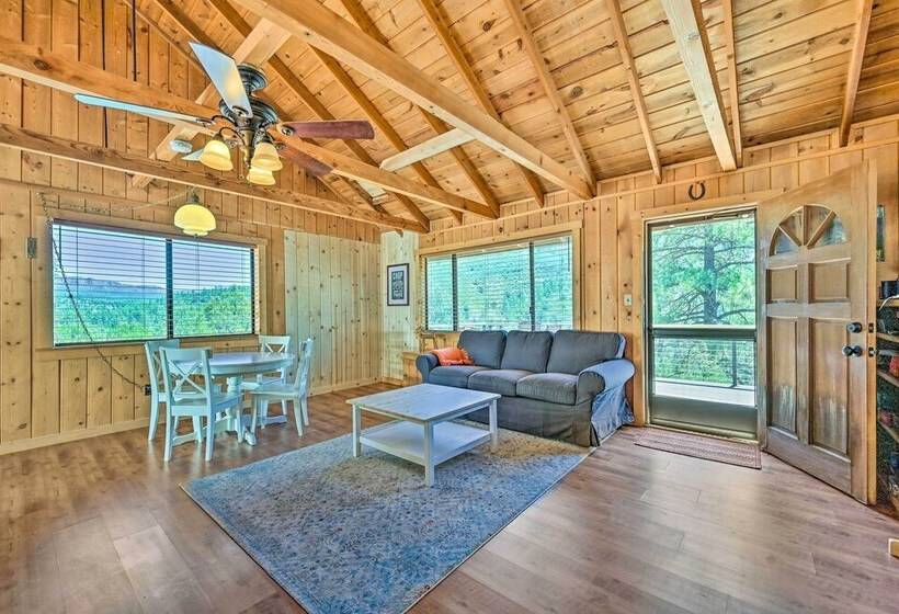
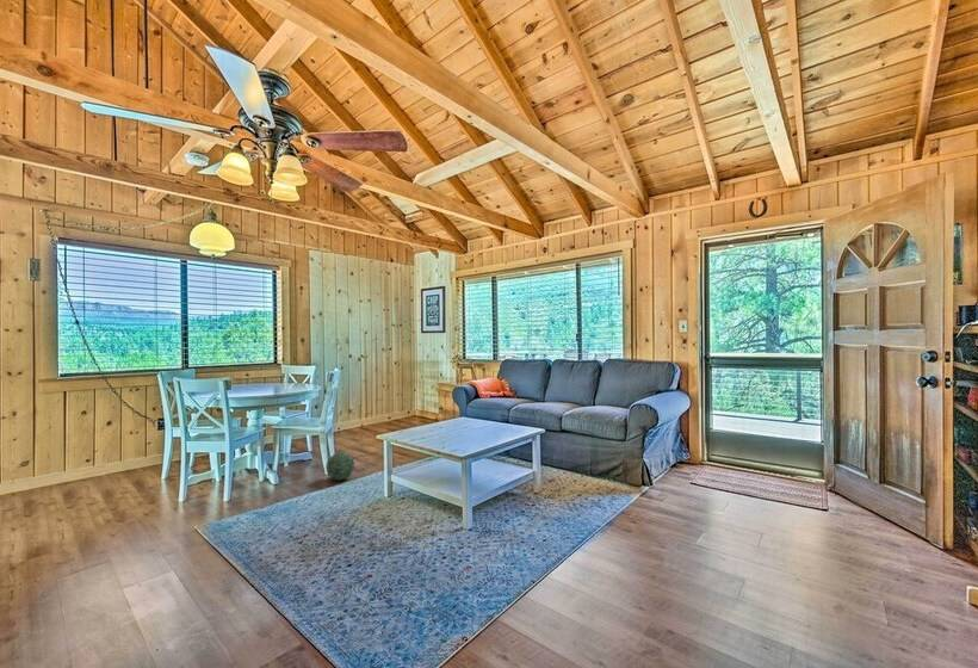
+ ball [326,451,355,482]
